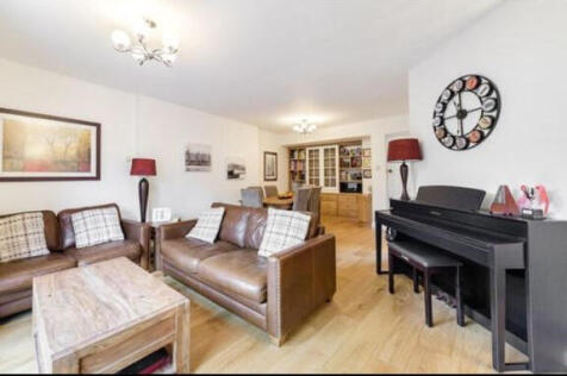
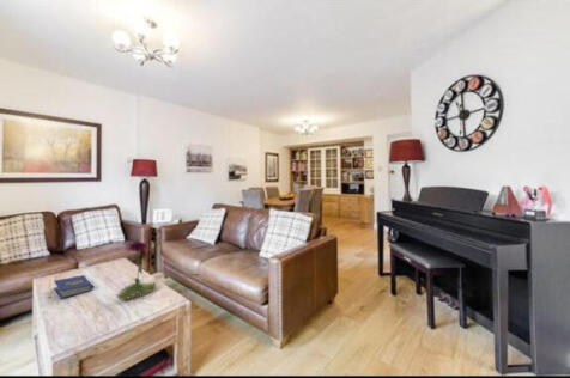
+ hardcover book [53,274,95,300]
+ flower [114,239,159,301]
